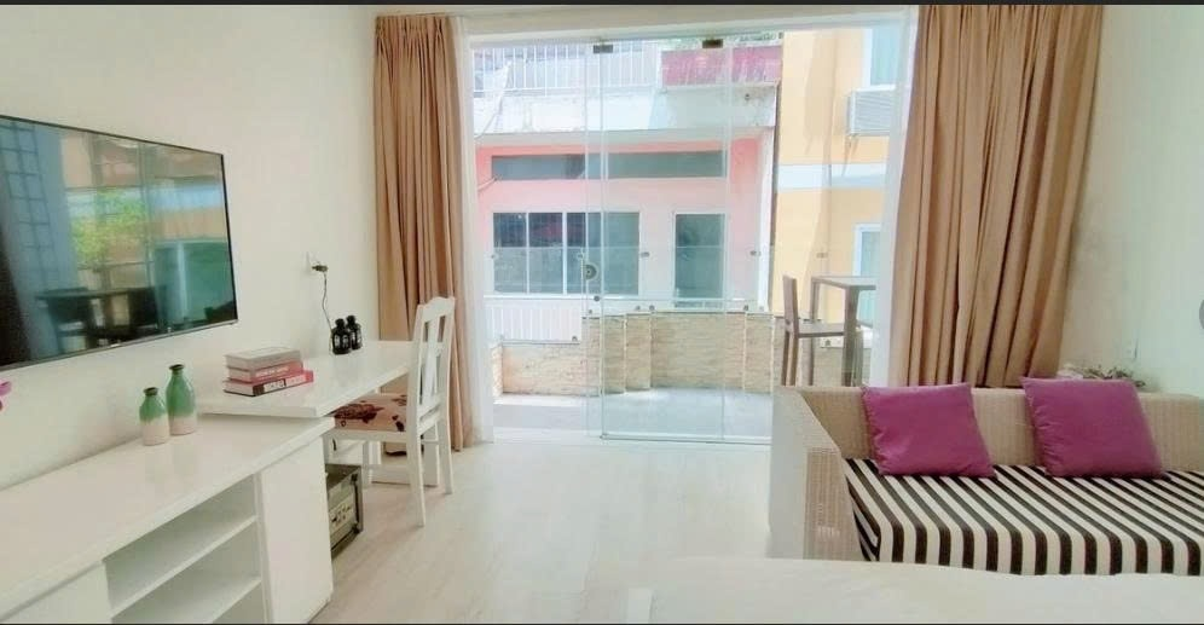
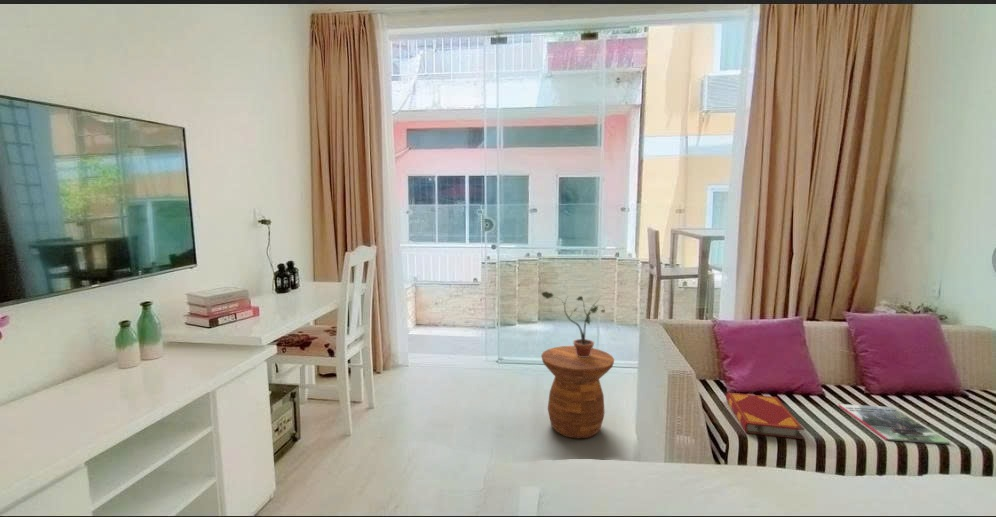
+ side table [540,345,615,440]
+ magazine [837,403,951,445]
+ hardback book [725,392,806,440]
+ potted plant [540,291,606,357]
